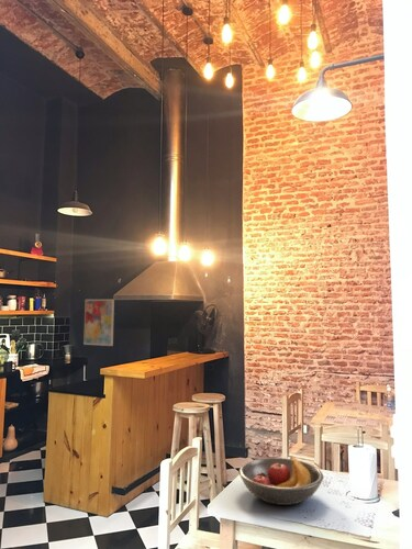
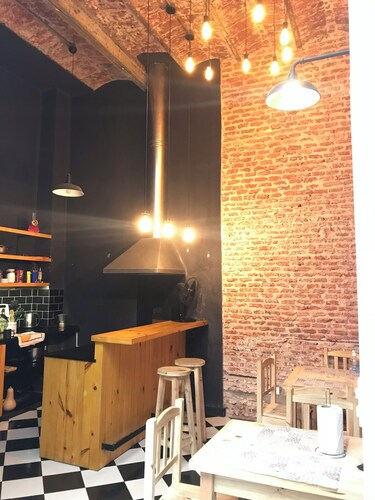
- fruit bowl [238,455,324,506]
- wall art [82,299,115,347]
